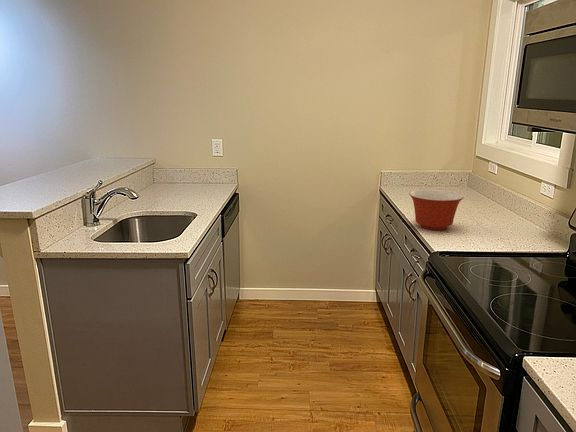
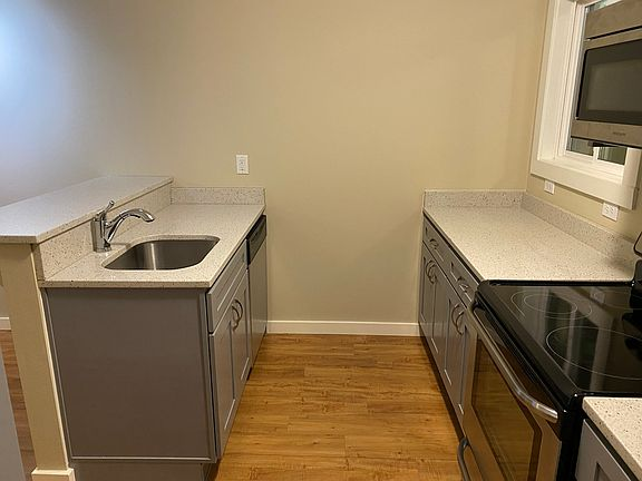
- mixing bowl [408,189,465,231]
